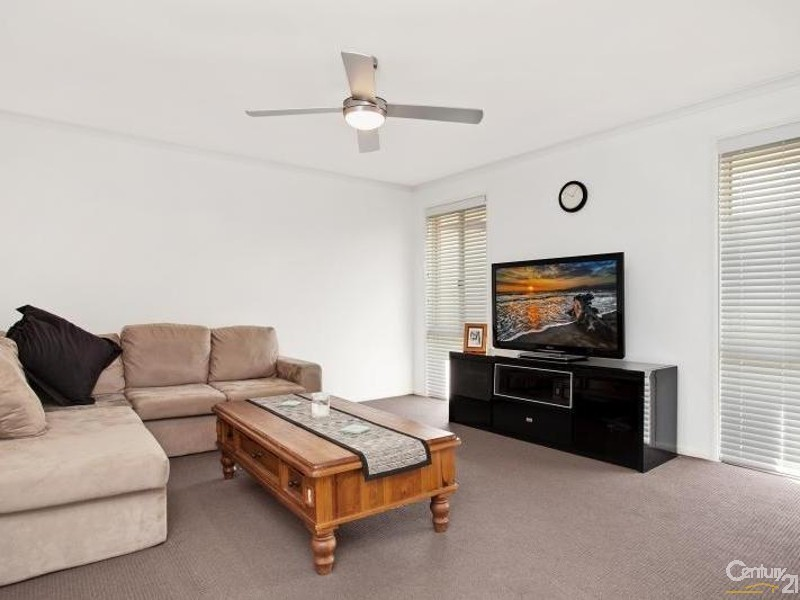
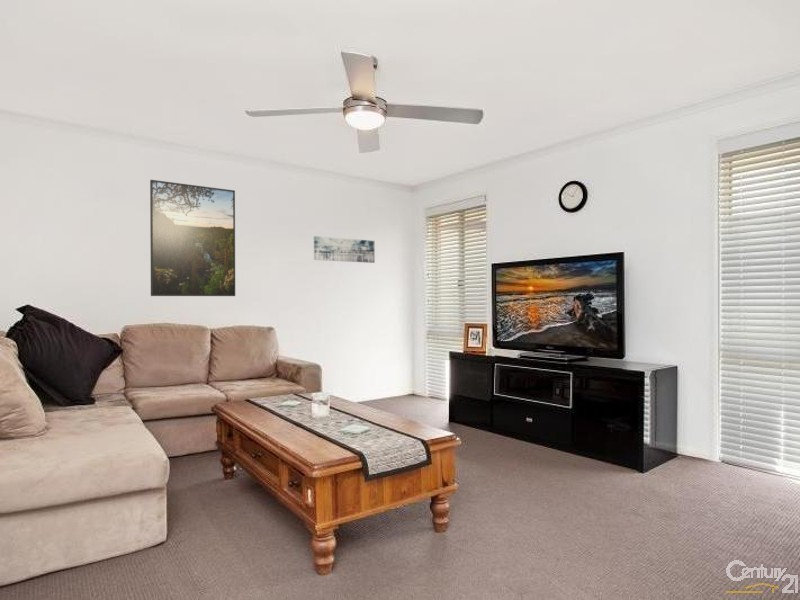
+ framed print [149,179,236,297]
+ wall art [313,235,376,264]
